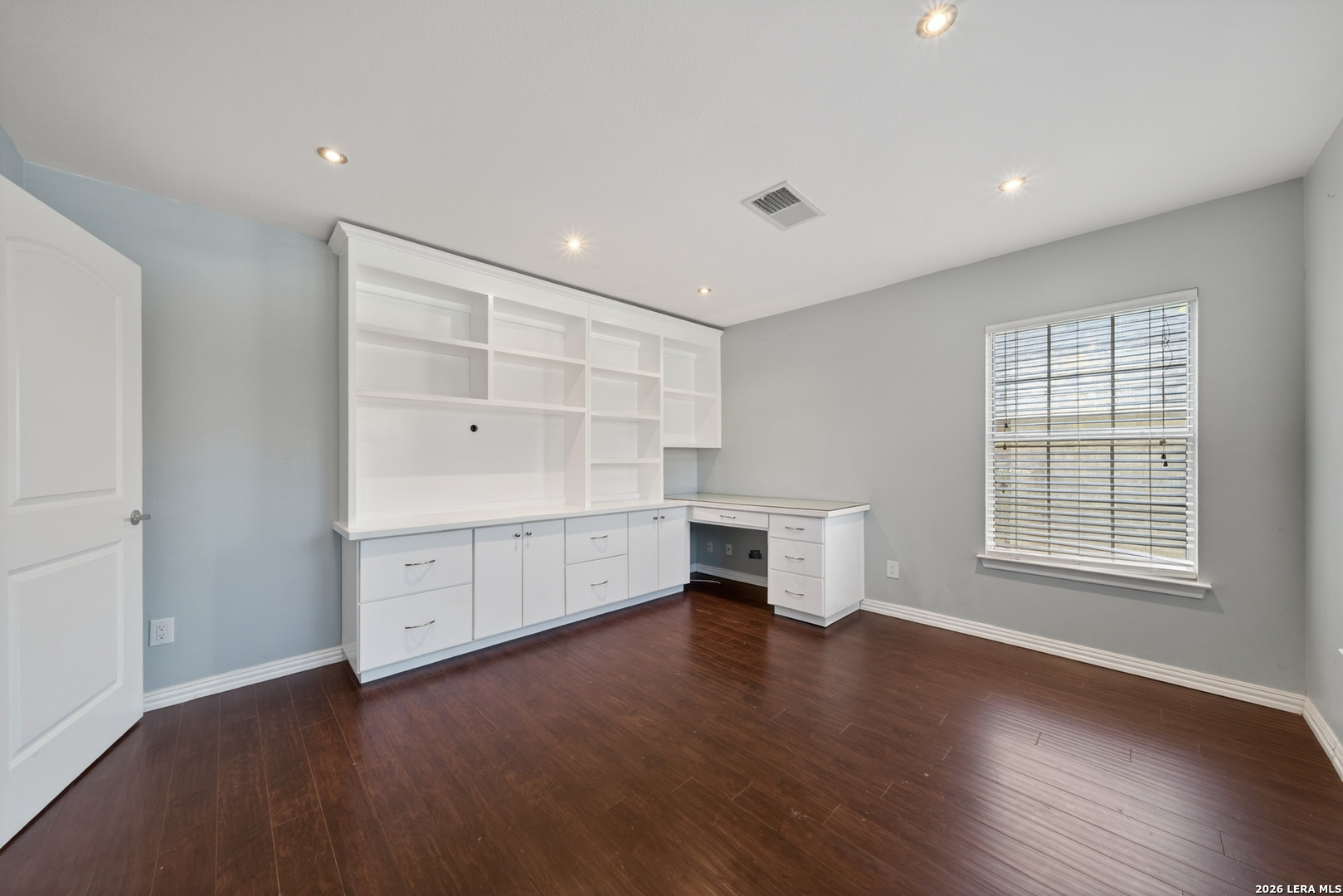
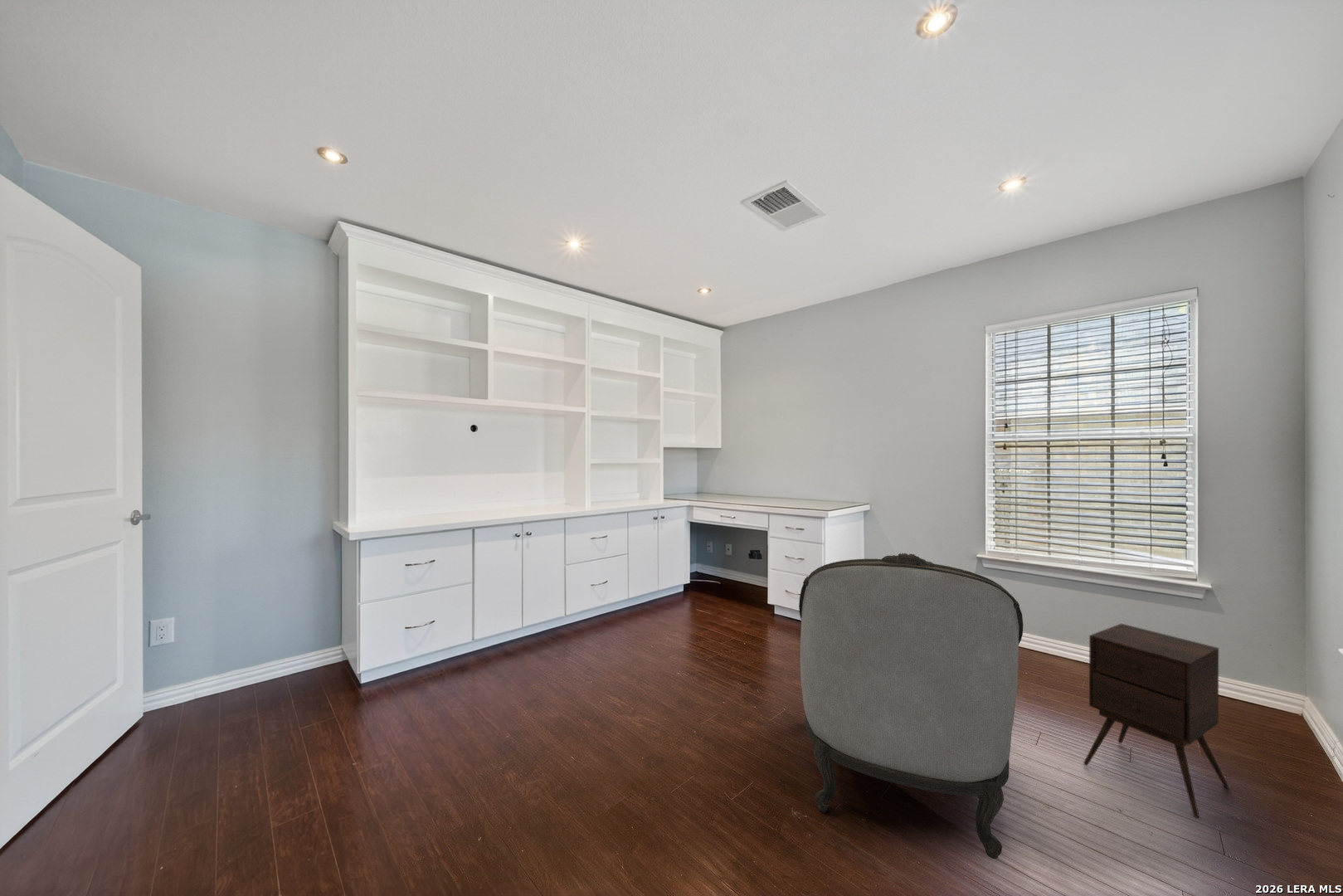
+ side table [1083,623,1229,819]
+ armchair [798,553,1024,859]
